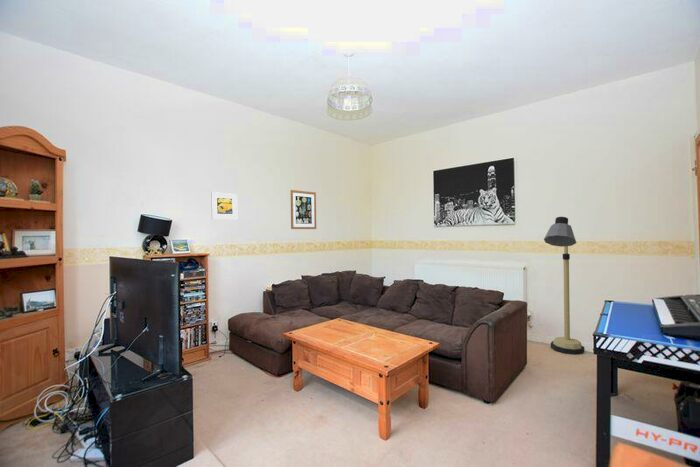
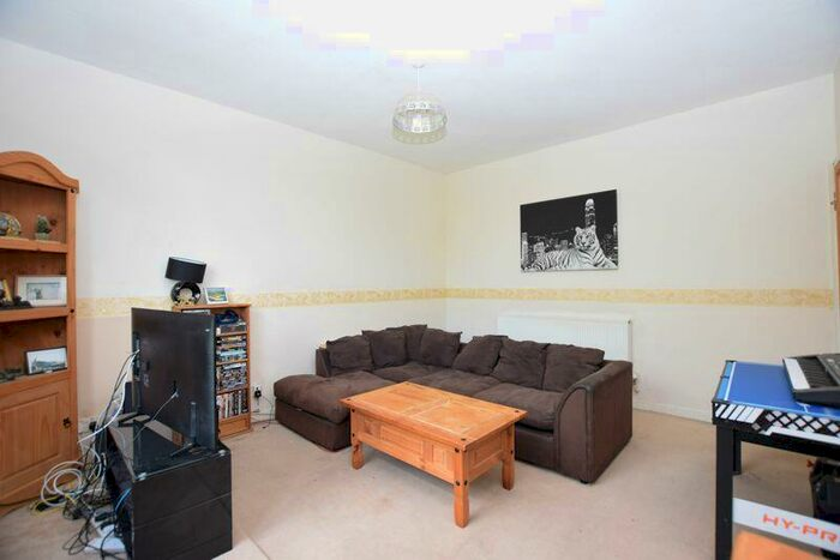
- wall art [290,189,317,230]
- floor lamp [543,216,586,356]
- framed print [210,191,238,220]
